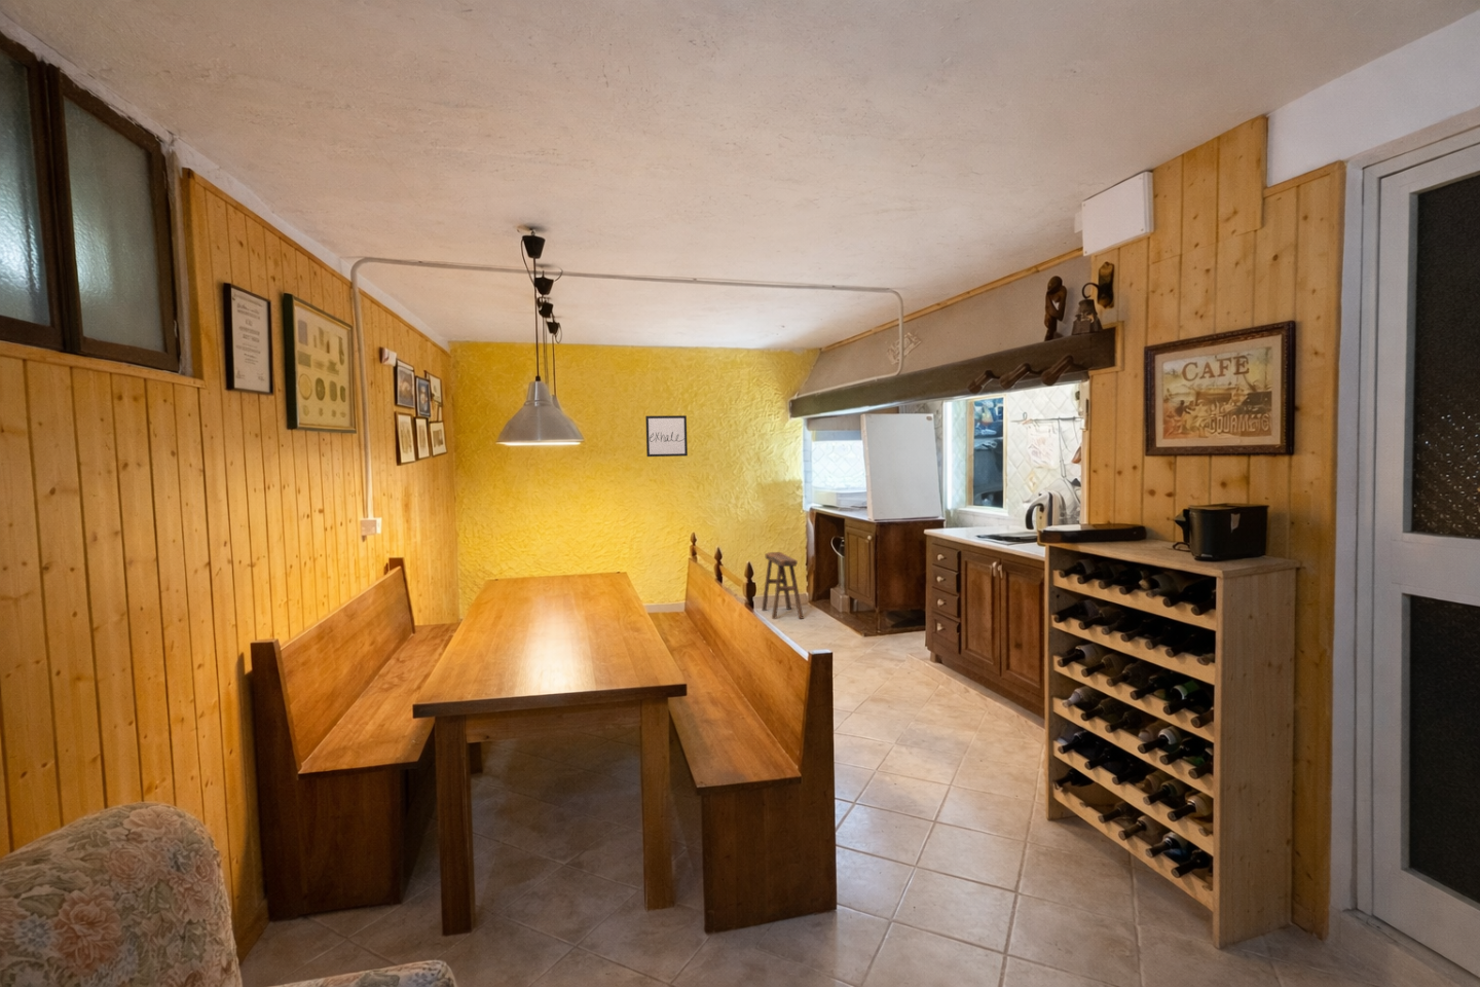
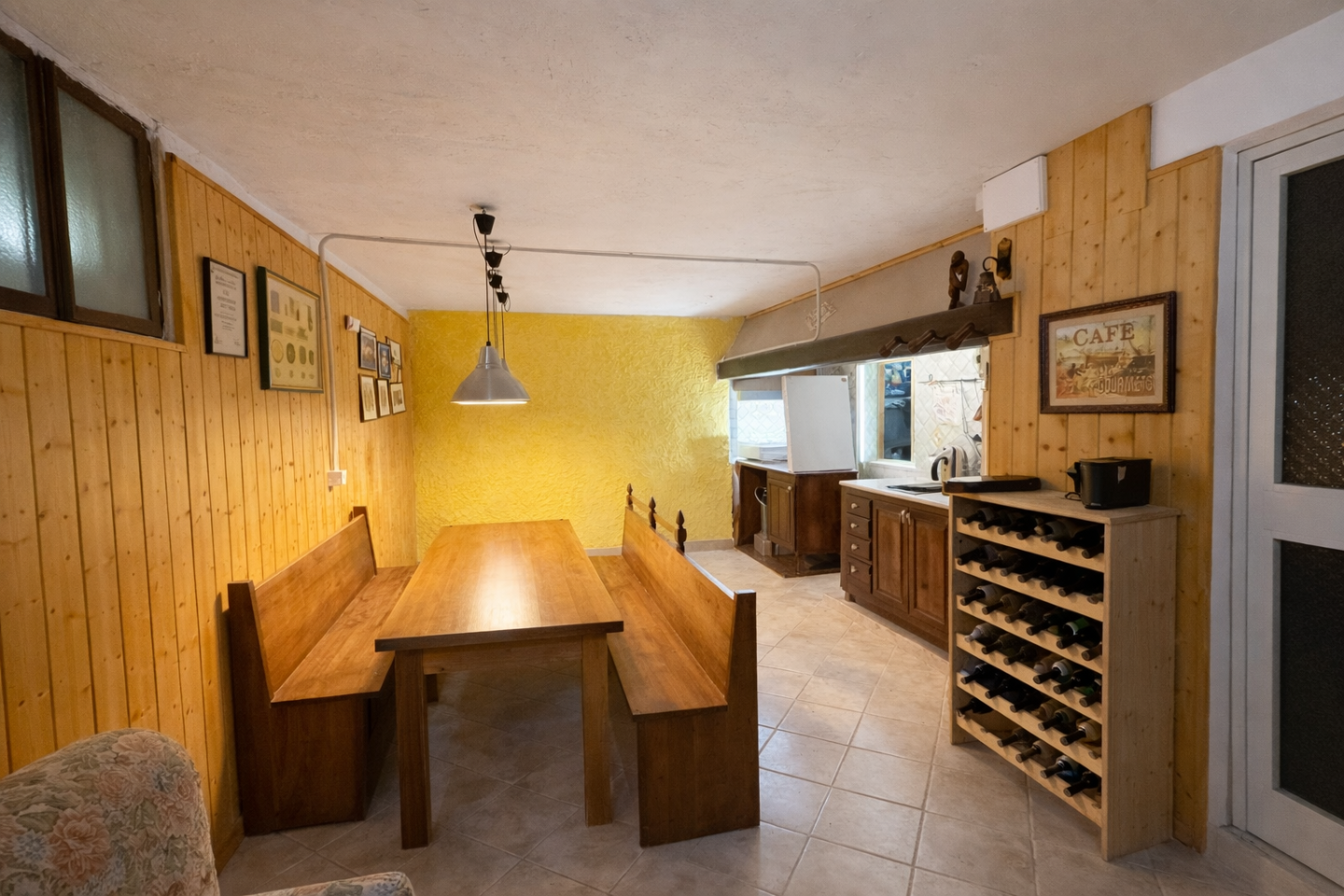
- stool [761,551,805,620]
- wall art [644,414,688,457]
